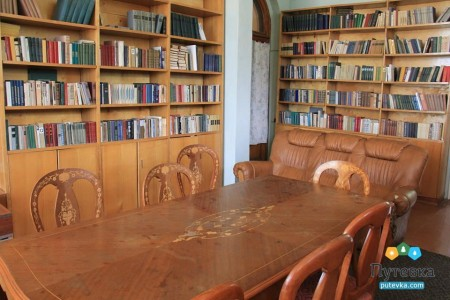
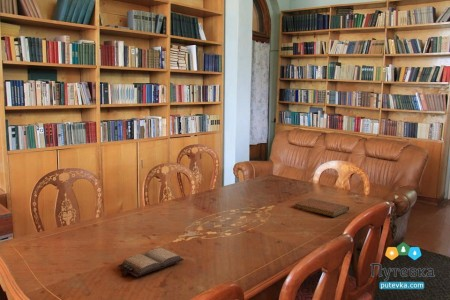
+ notebook [294,198,350,218]
+ hardback book [117,247,185,278]
